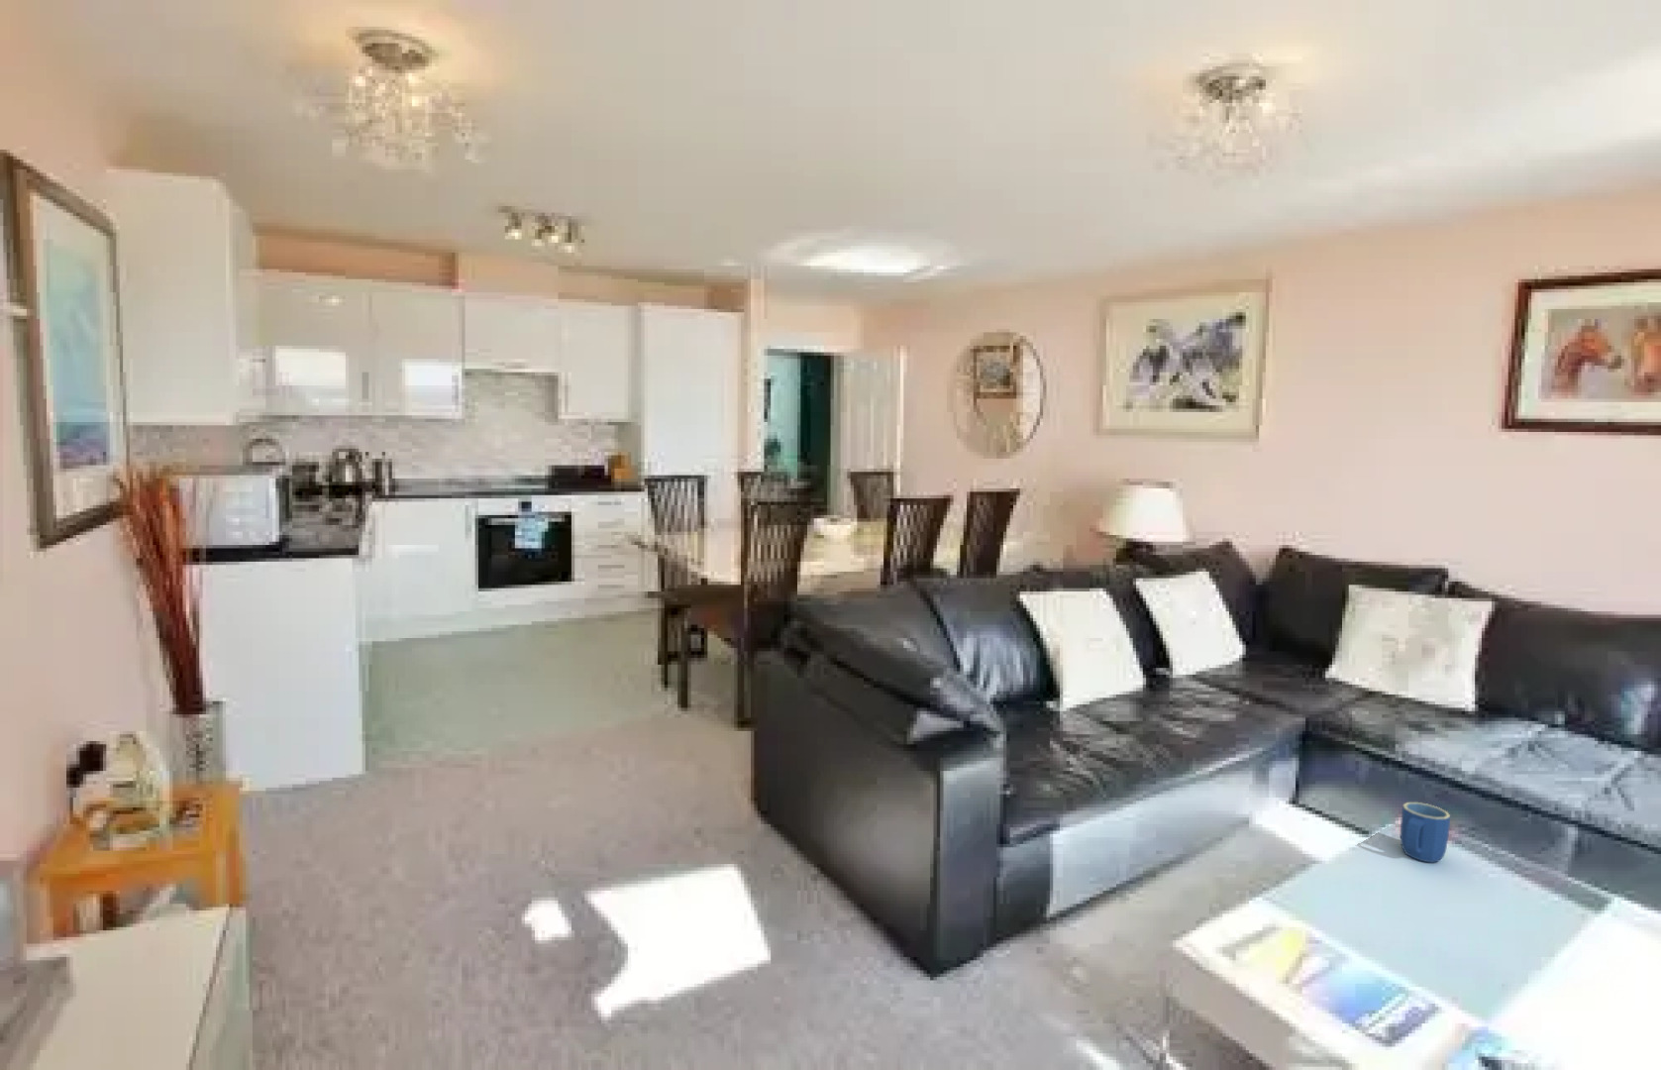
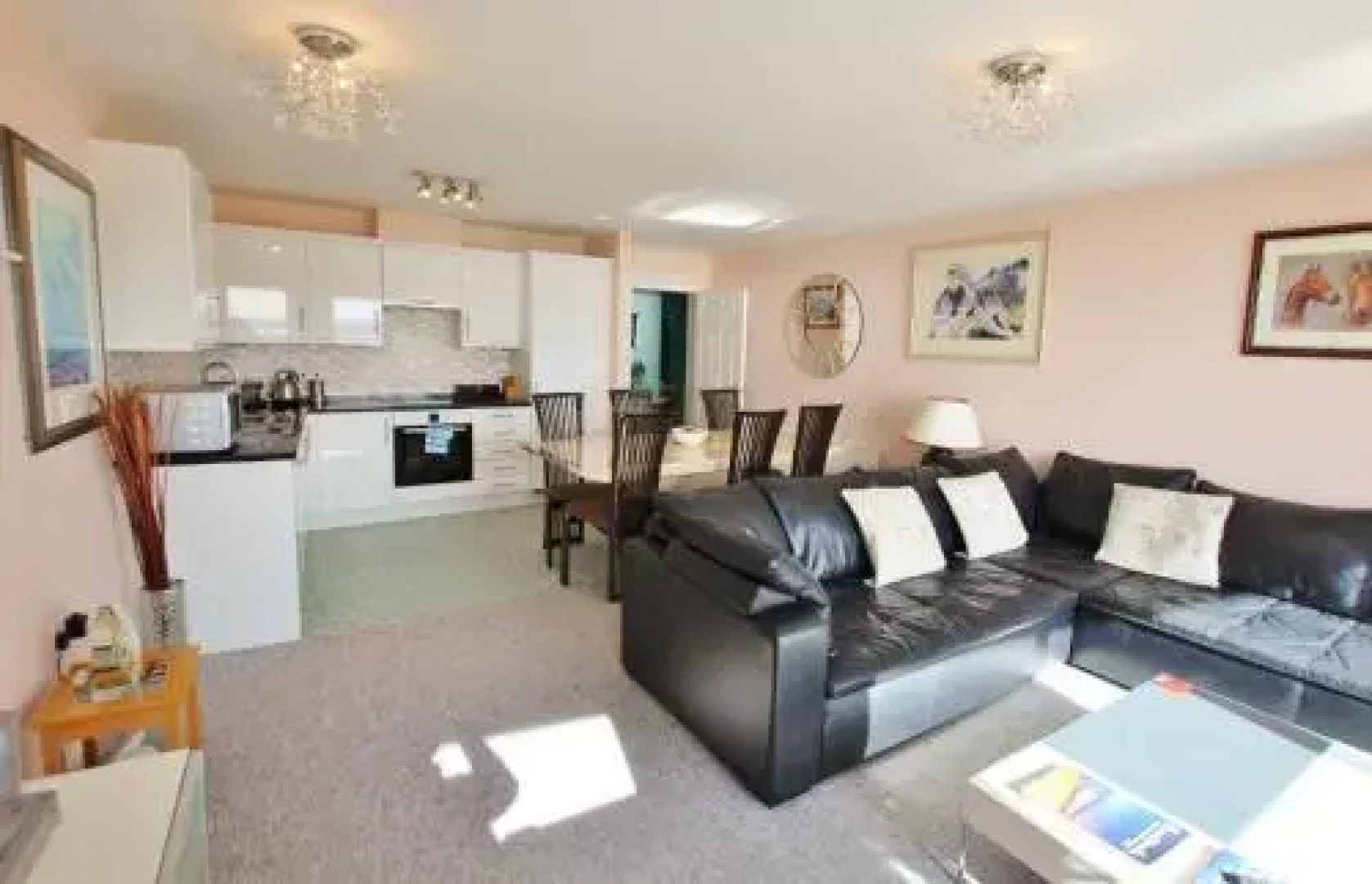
- mug [1400,801,1452,864]
